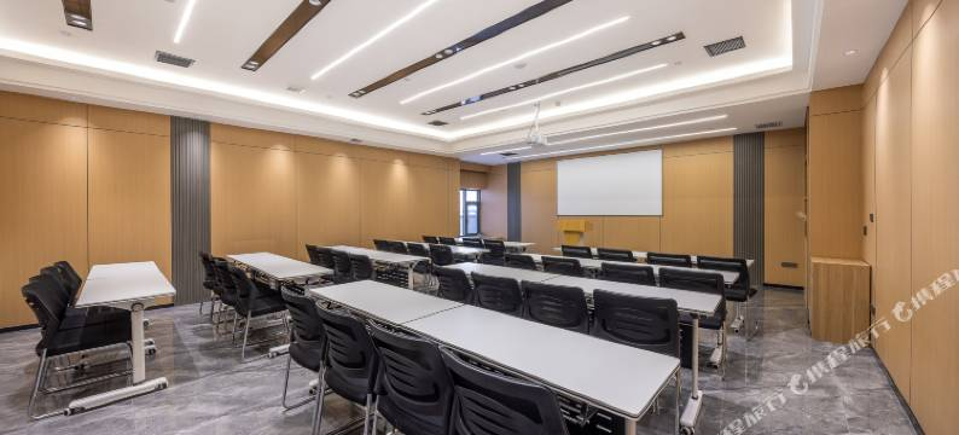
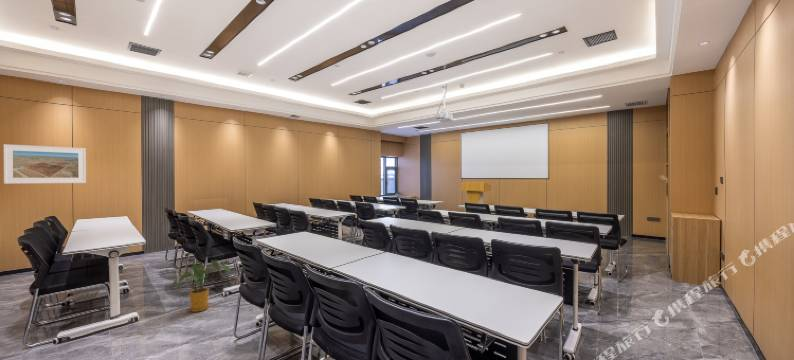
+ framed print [3,143,87,185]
+ house plant [171,259,231,313]
